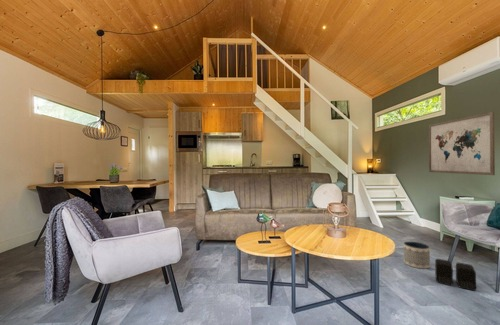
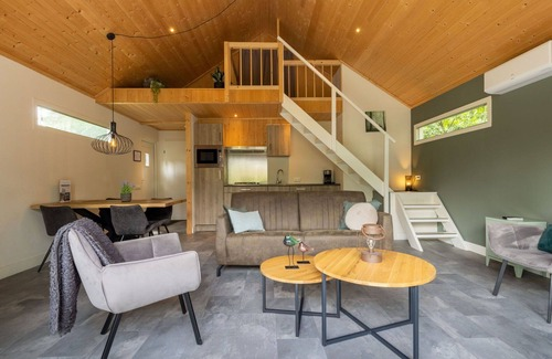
- speaker [434,258,477,292]
- wall art [428,111,496,176]
- planter [403,241,431,270]
